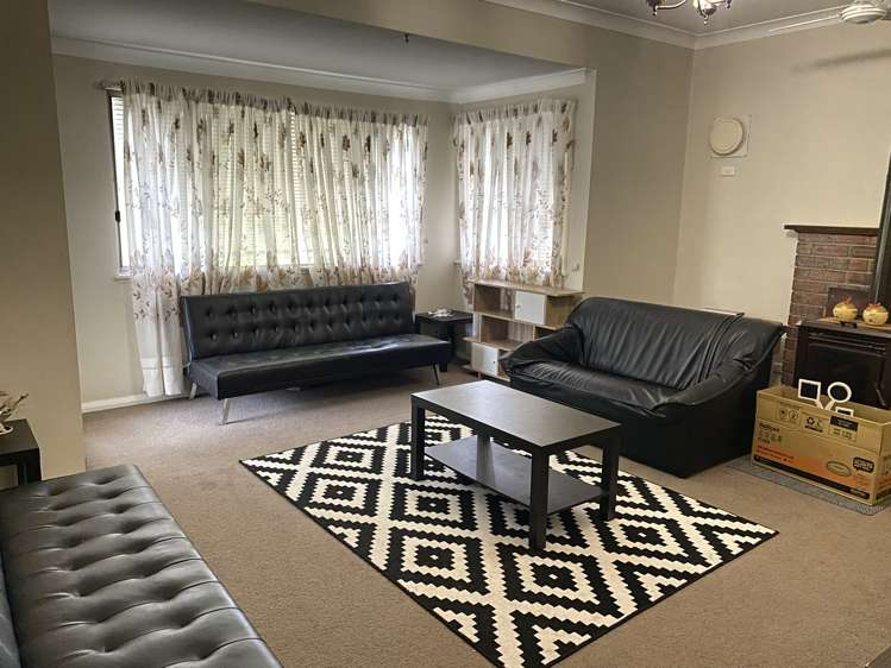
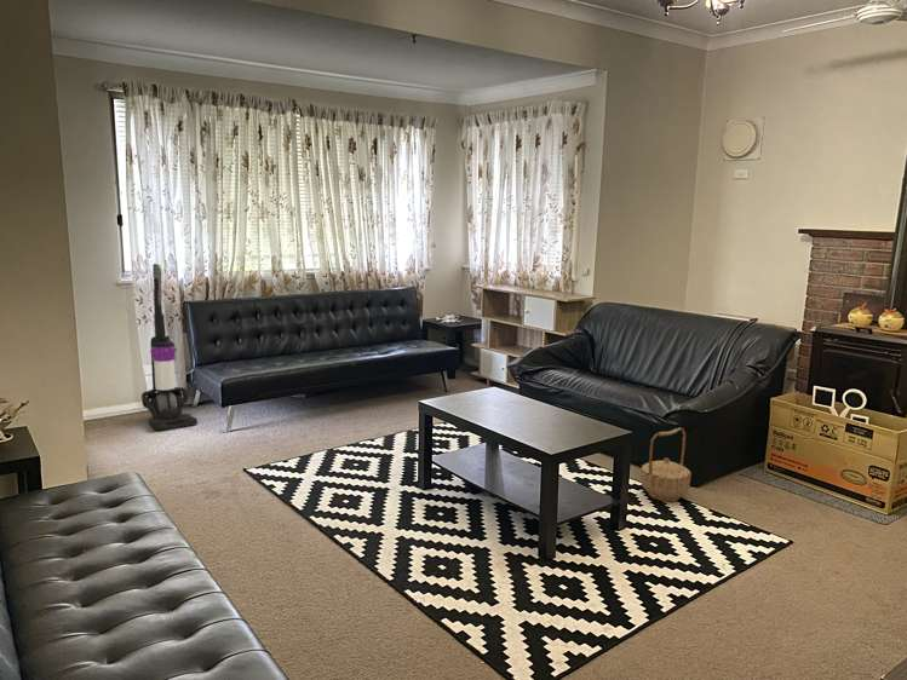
+ vacuum cleaner [140,263,199,432]
+ basket [639,427,693,502]
